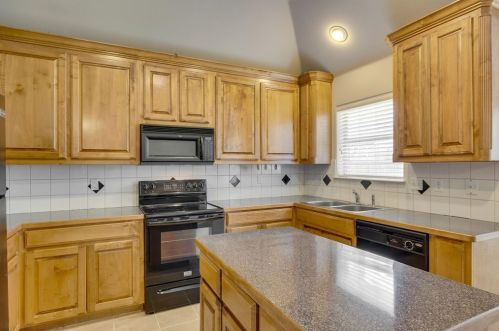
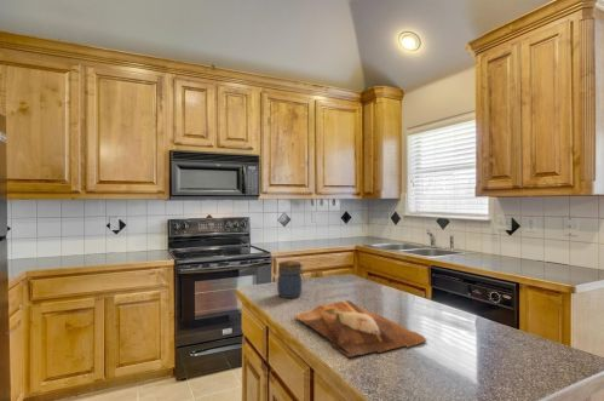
+ jar [276,259,306,299]
+ cutting board [294,299,428,359]
